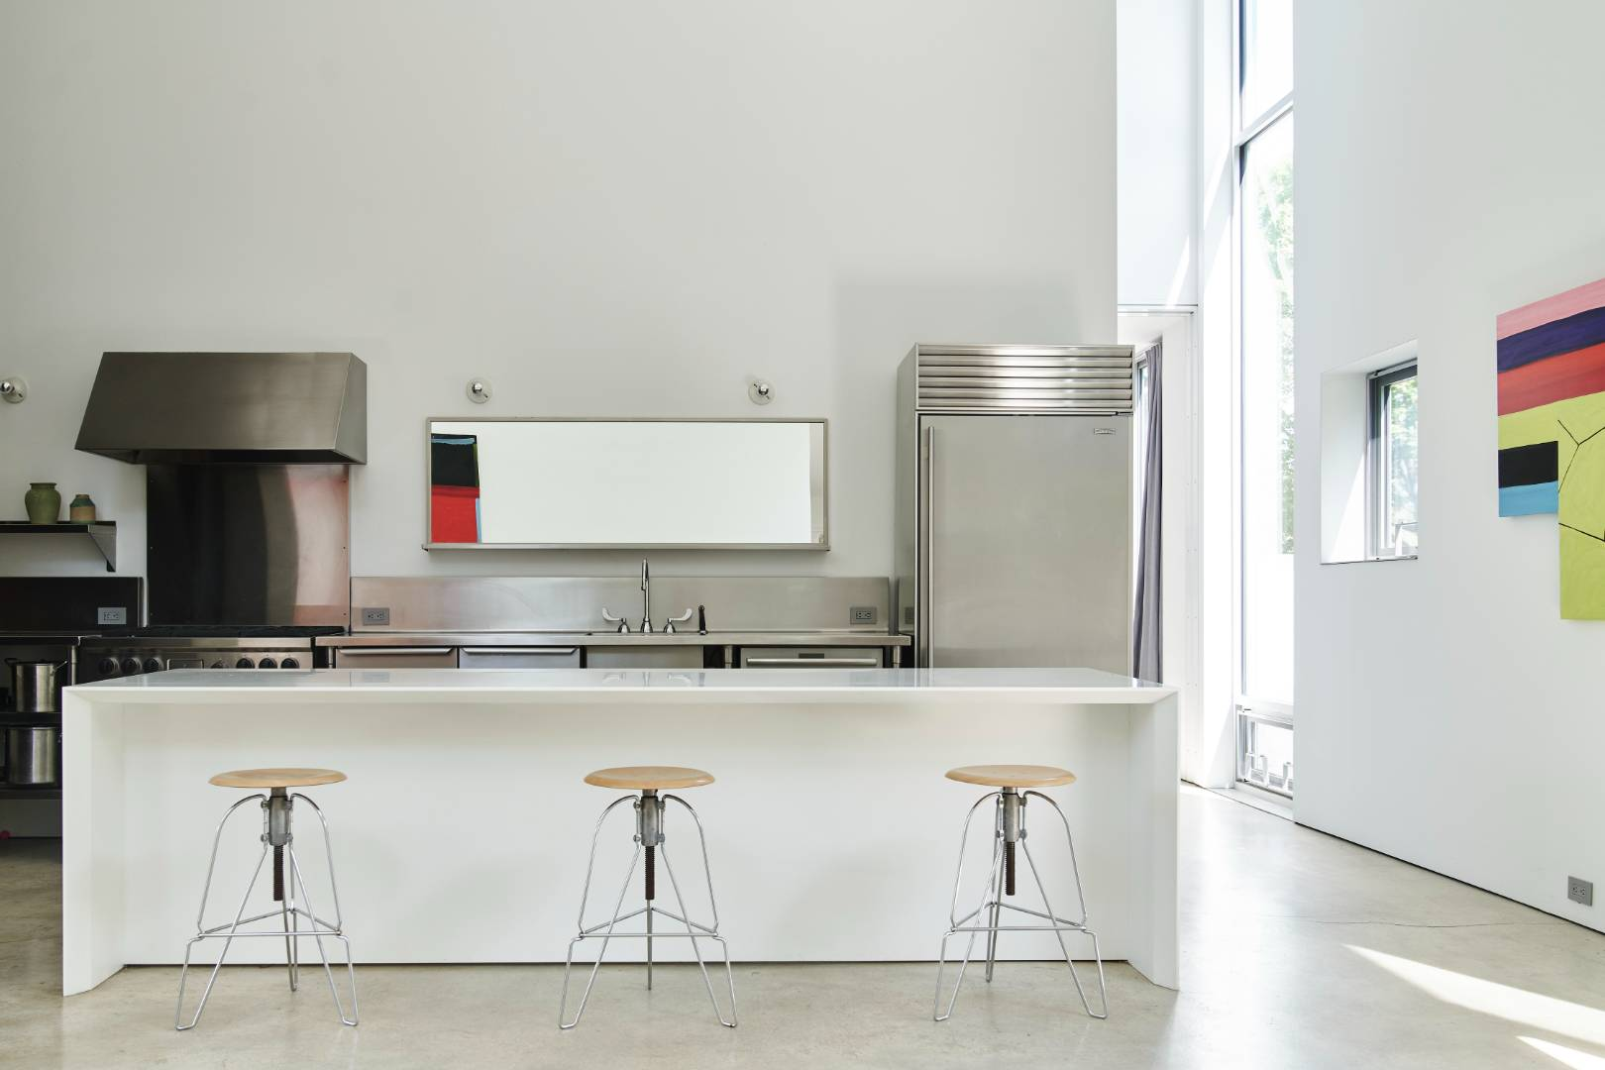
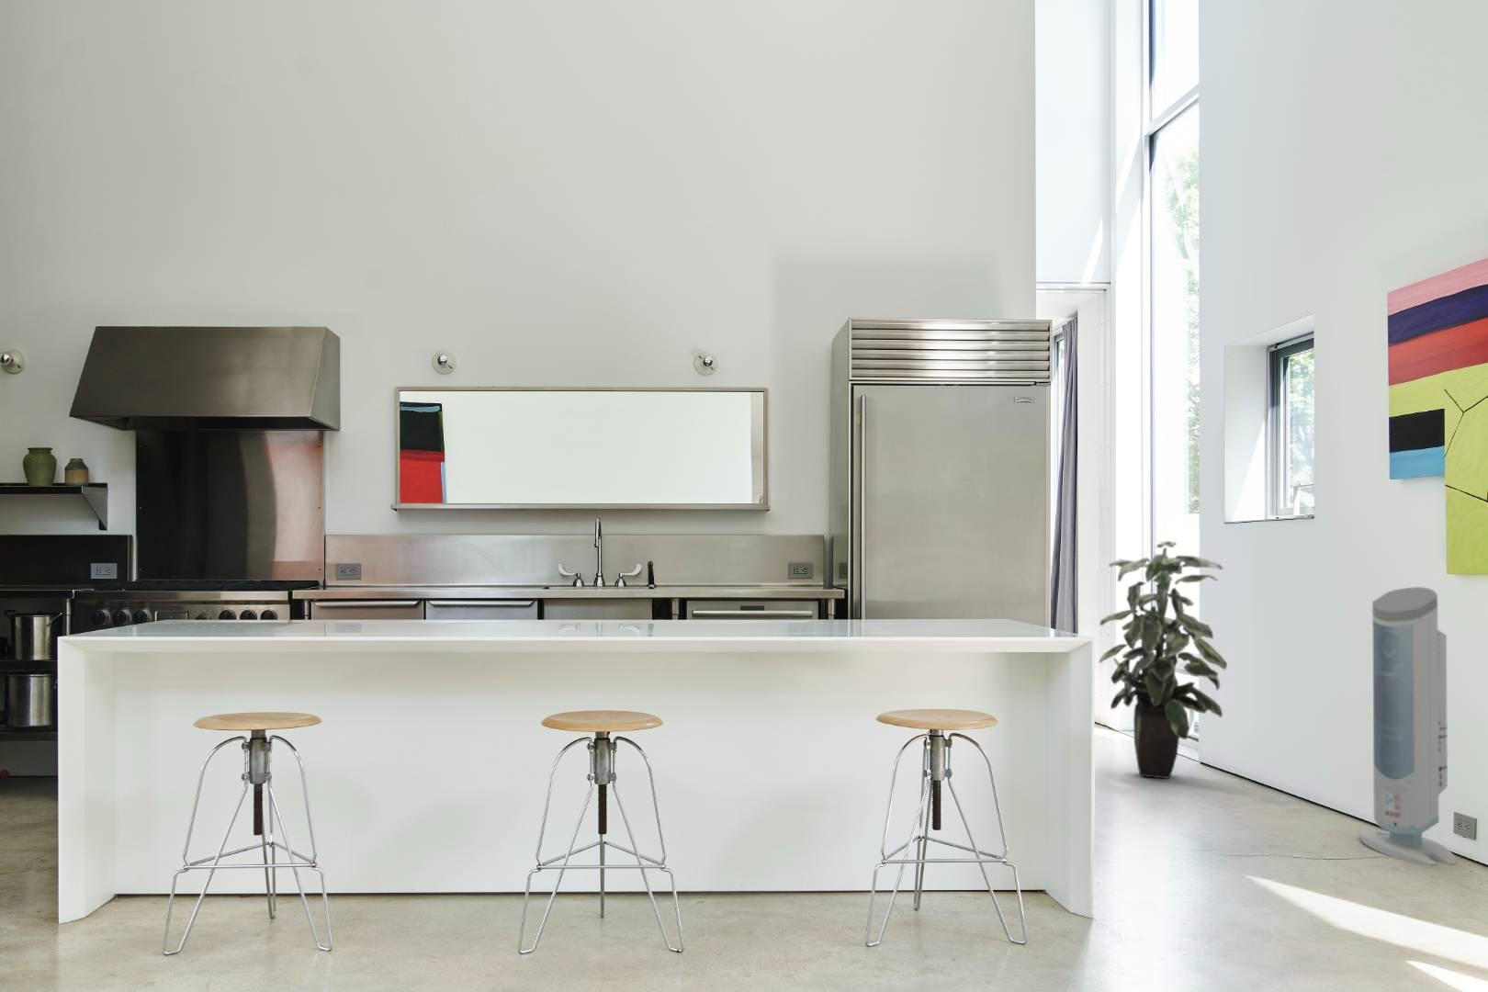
+ indoor plant [1097,540,1228,779]
+ air purifier [1357,586,1458,866]
